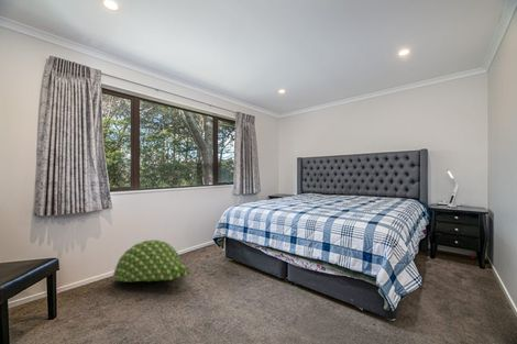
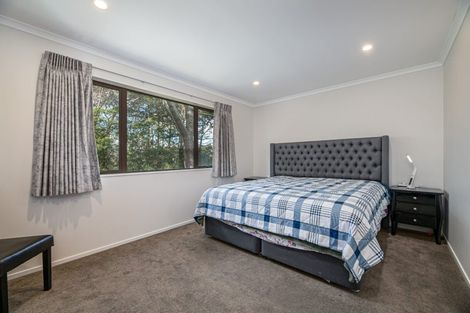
- bean bag chair [112,238,191,282]
